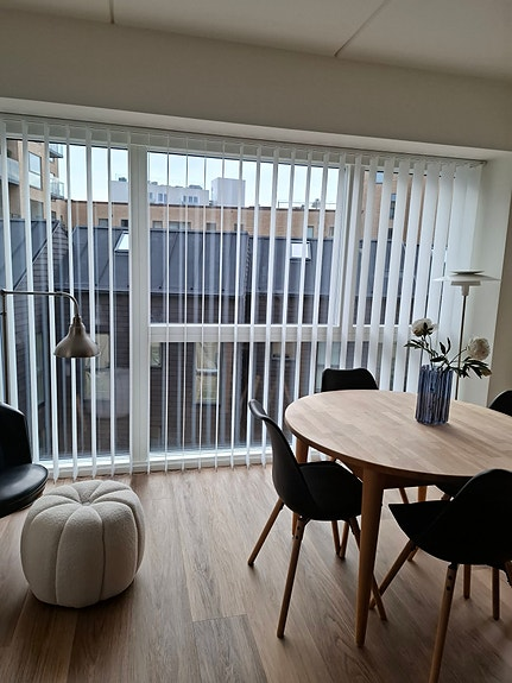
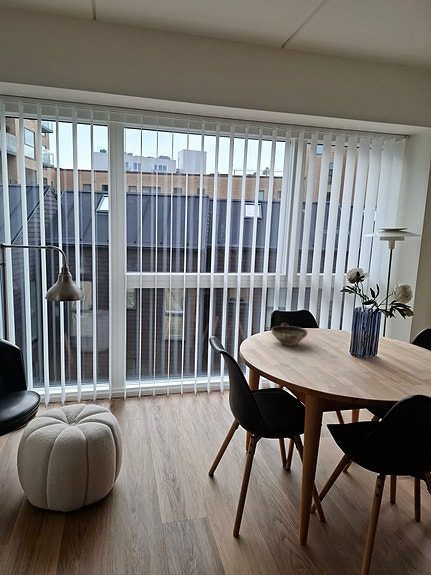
+ bowl [270,322,309,347]
